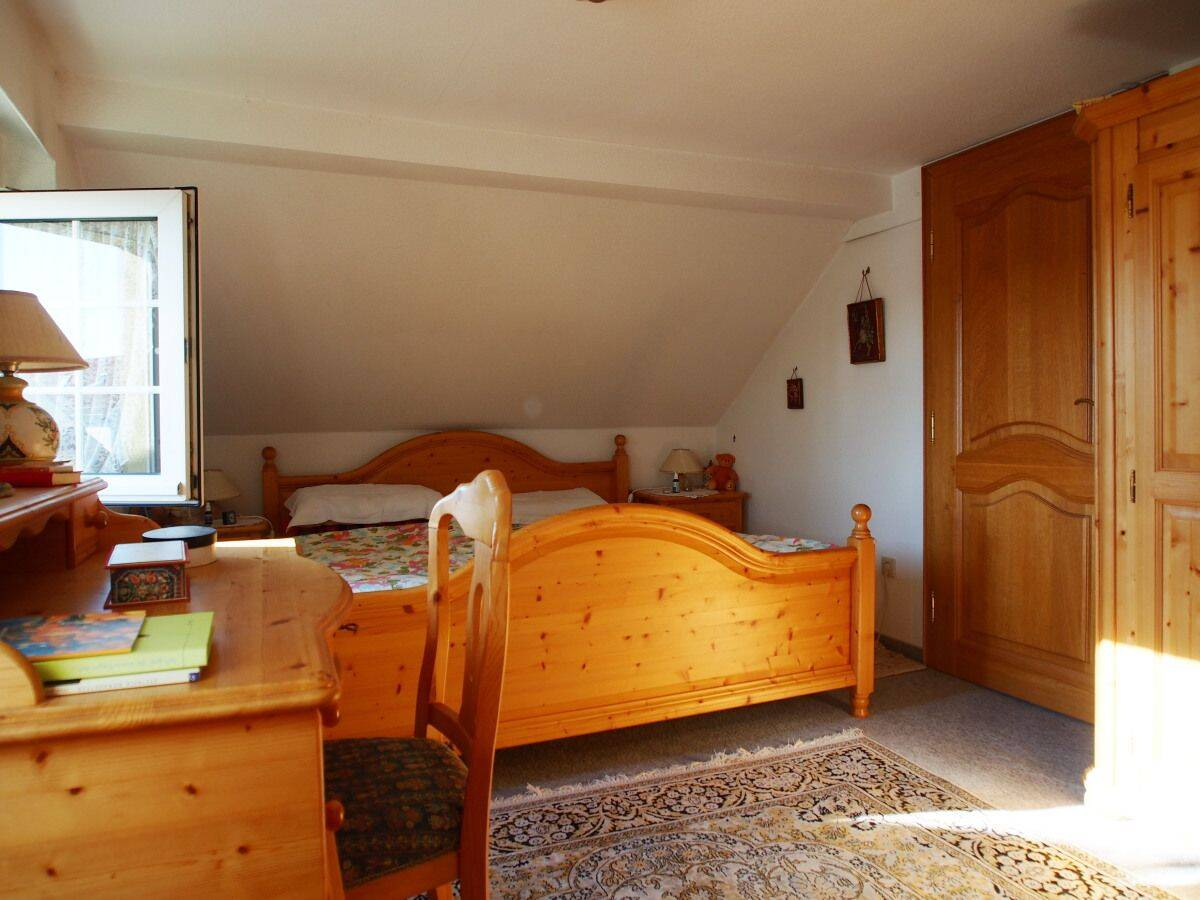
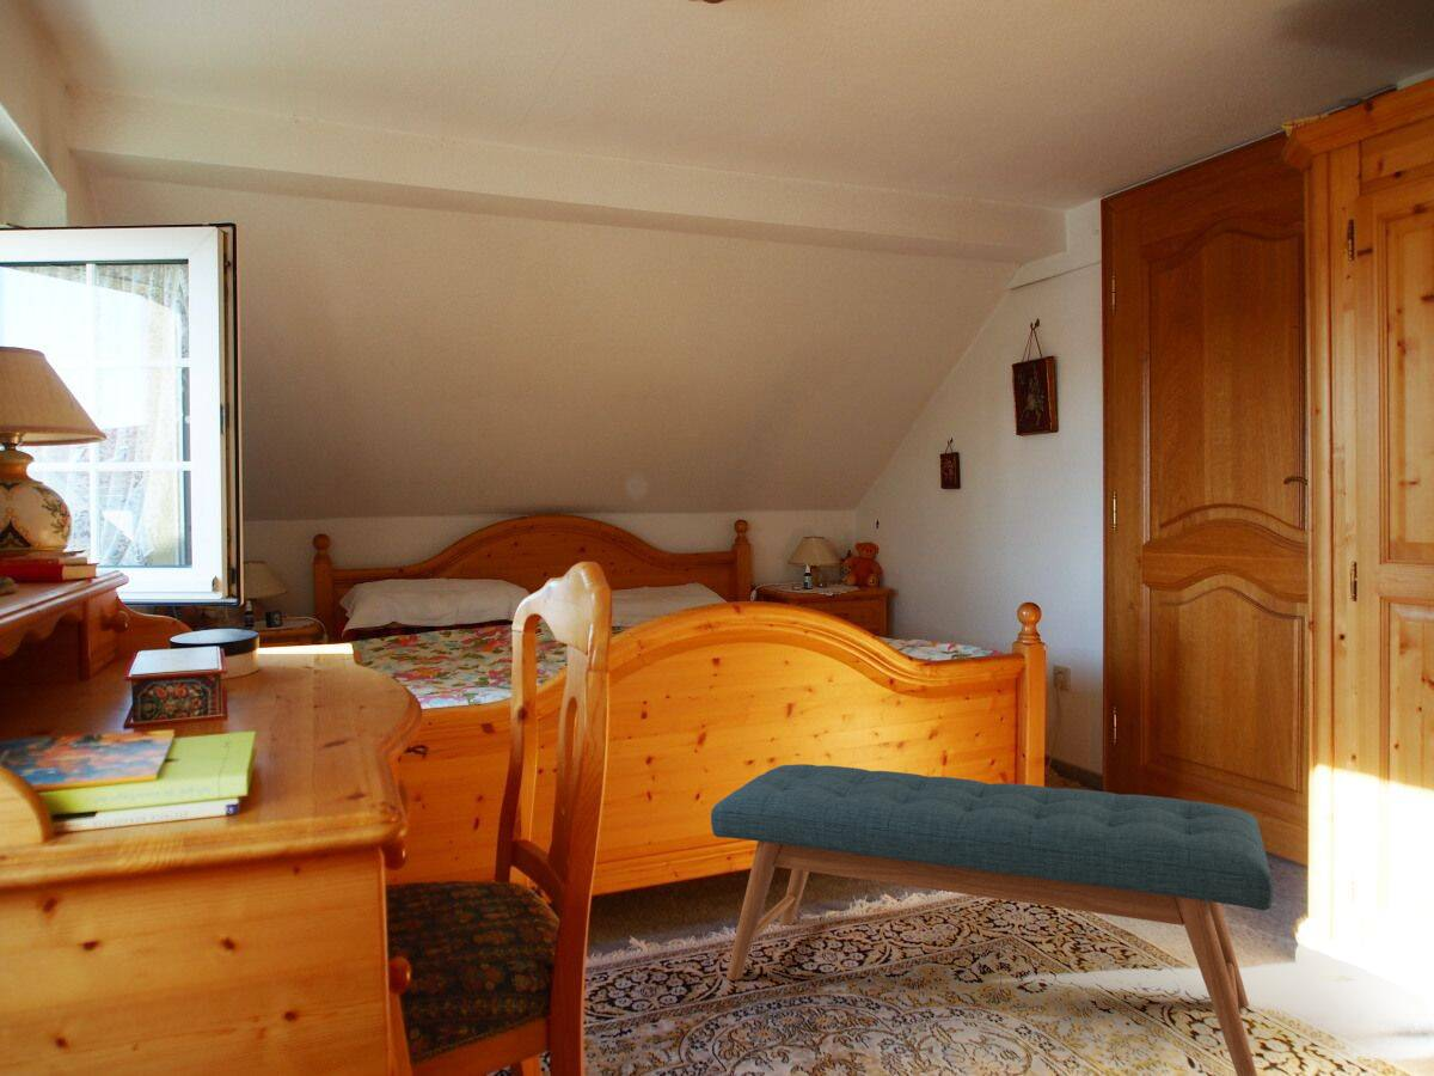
+ bench [710,763,1274,1076]
